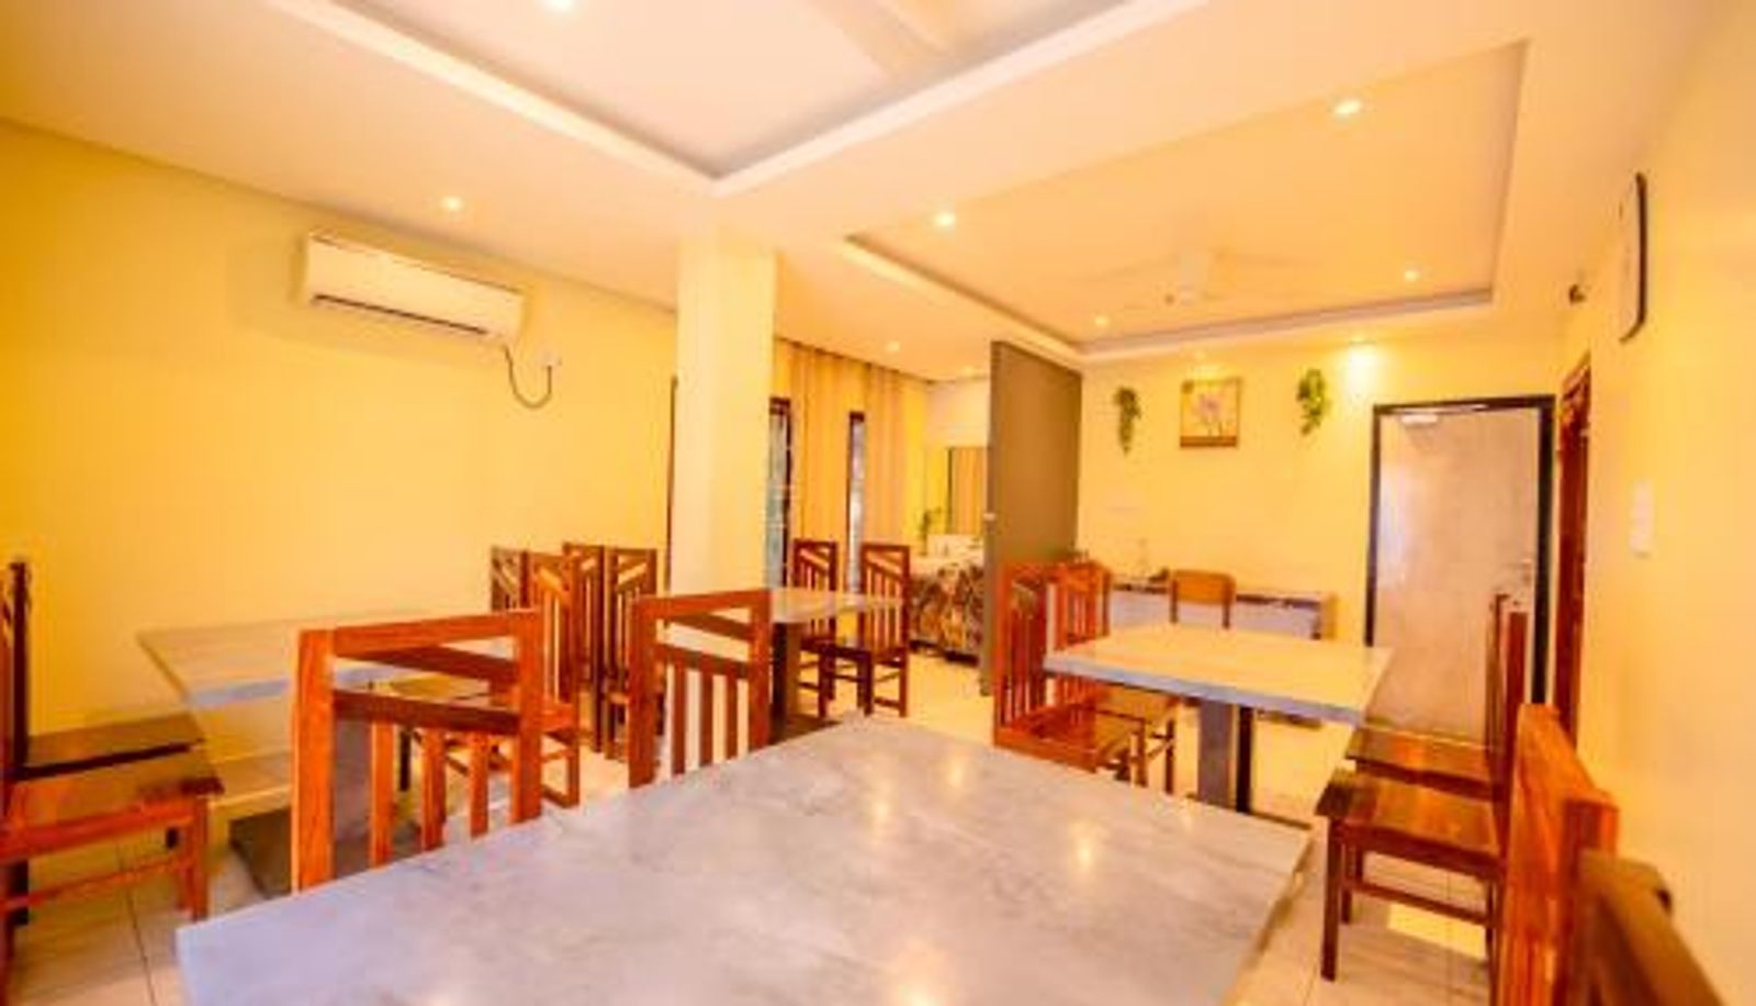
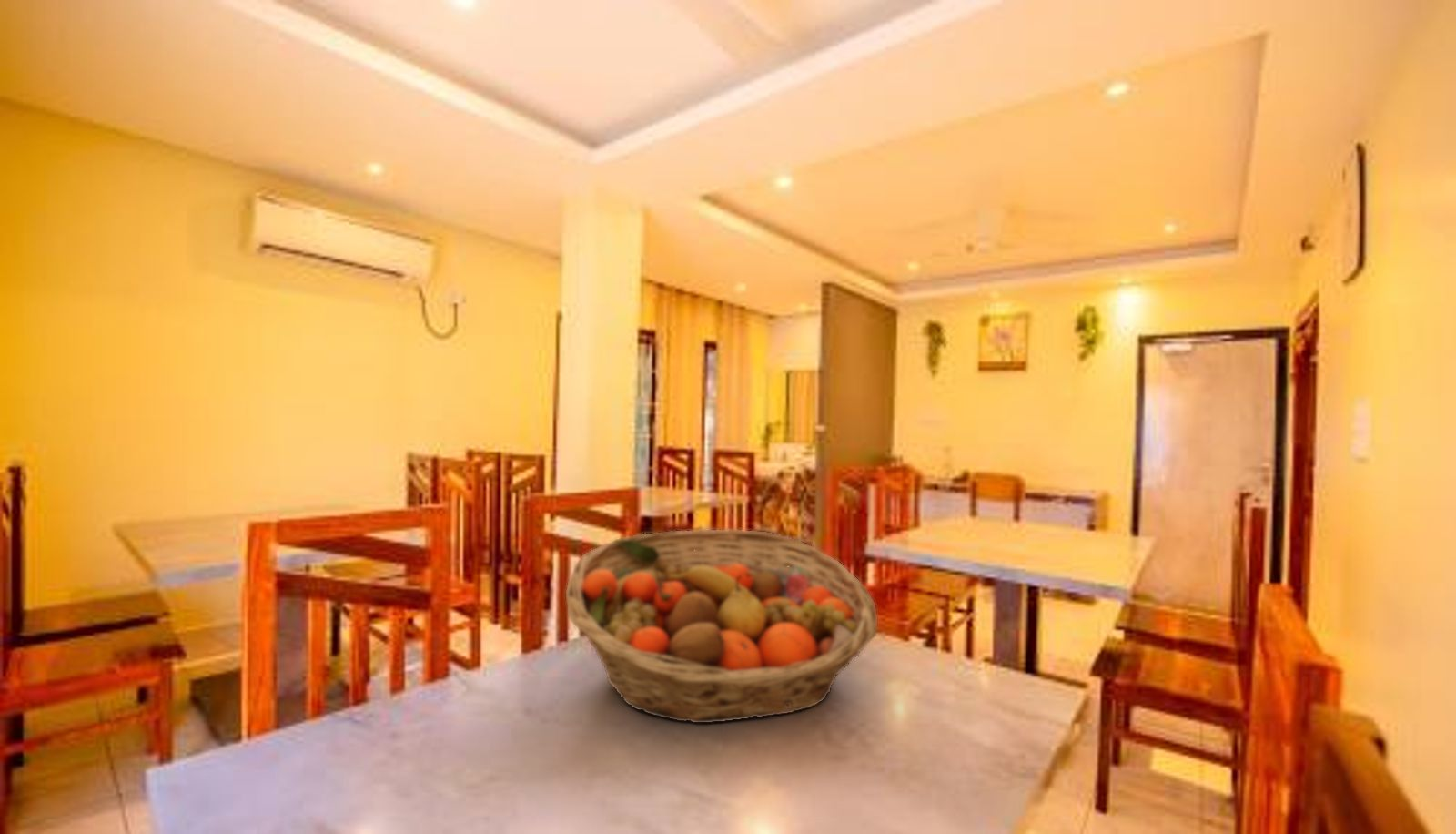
+ fruit basket [565,528,878,724]
